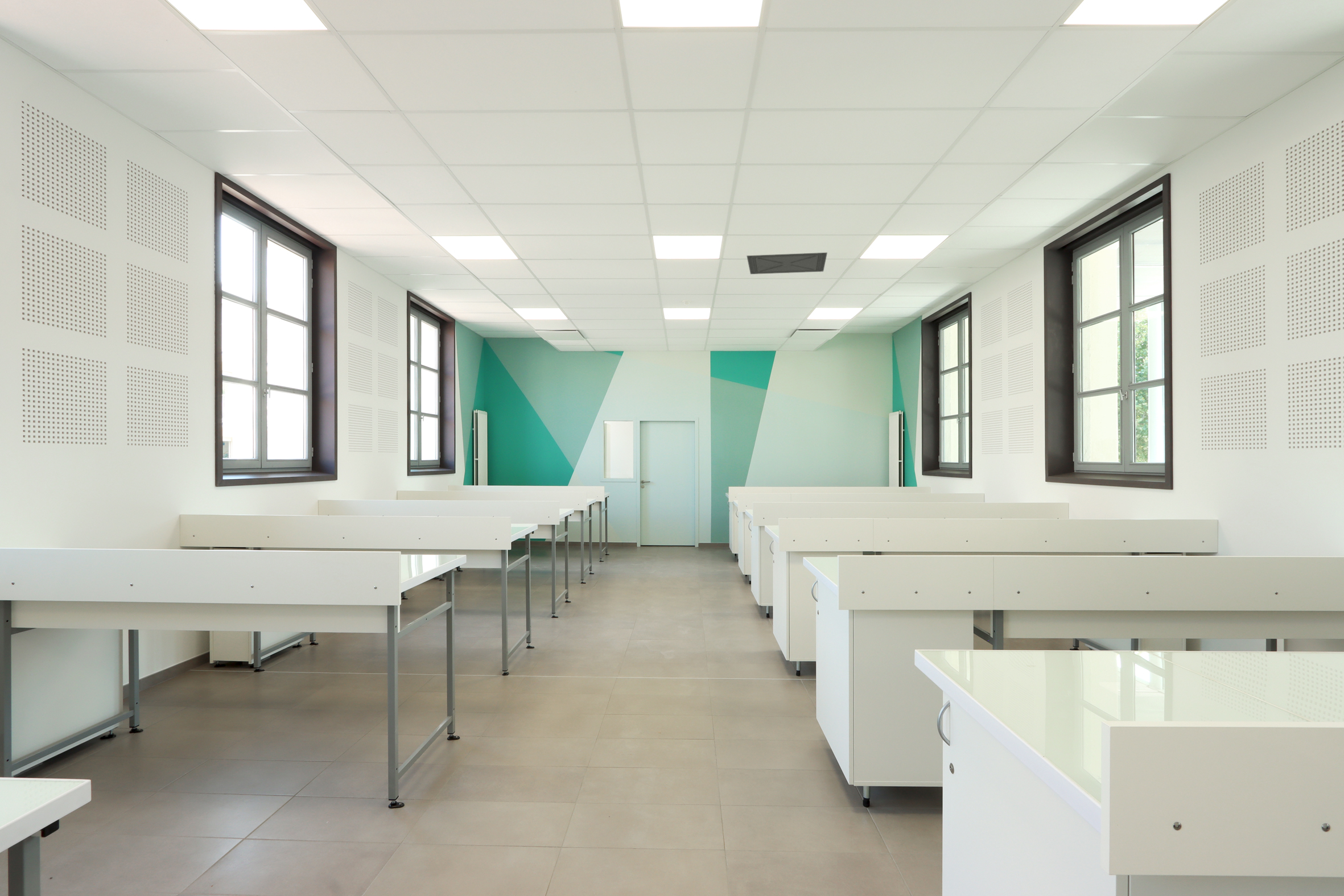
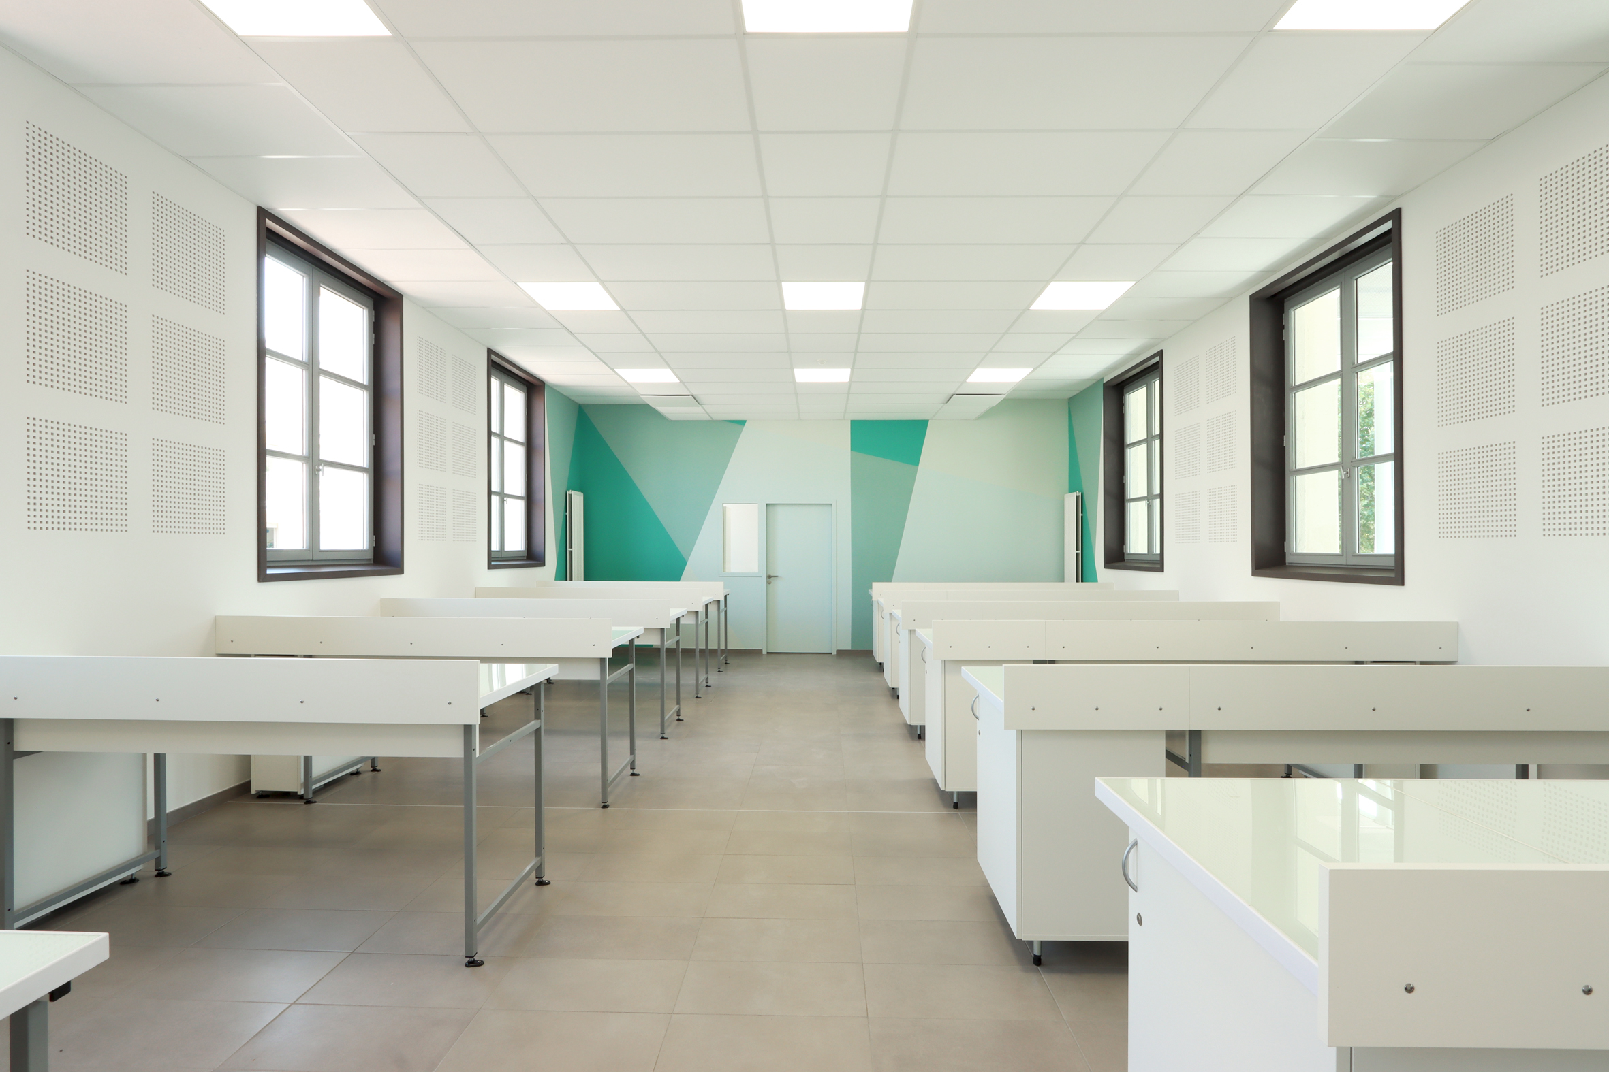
- ceiling vent [746,252,828,275]
